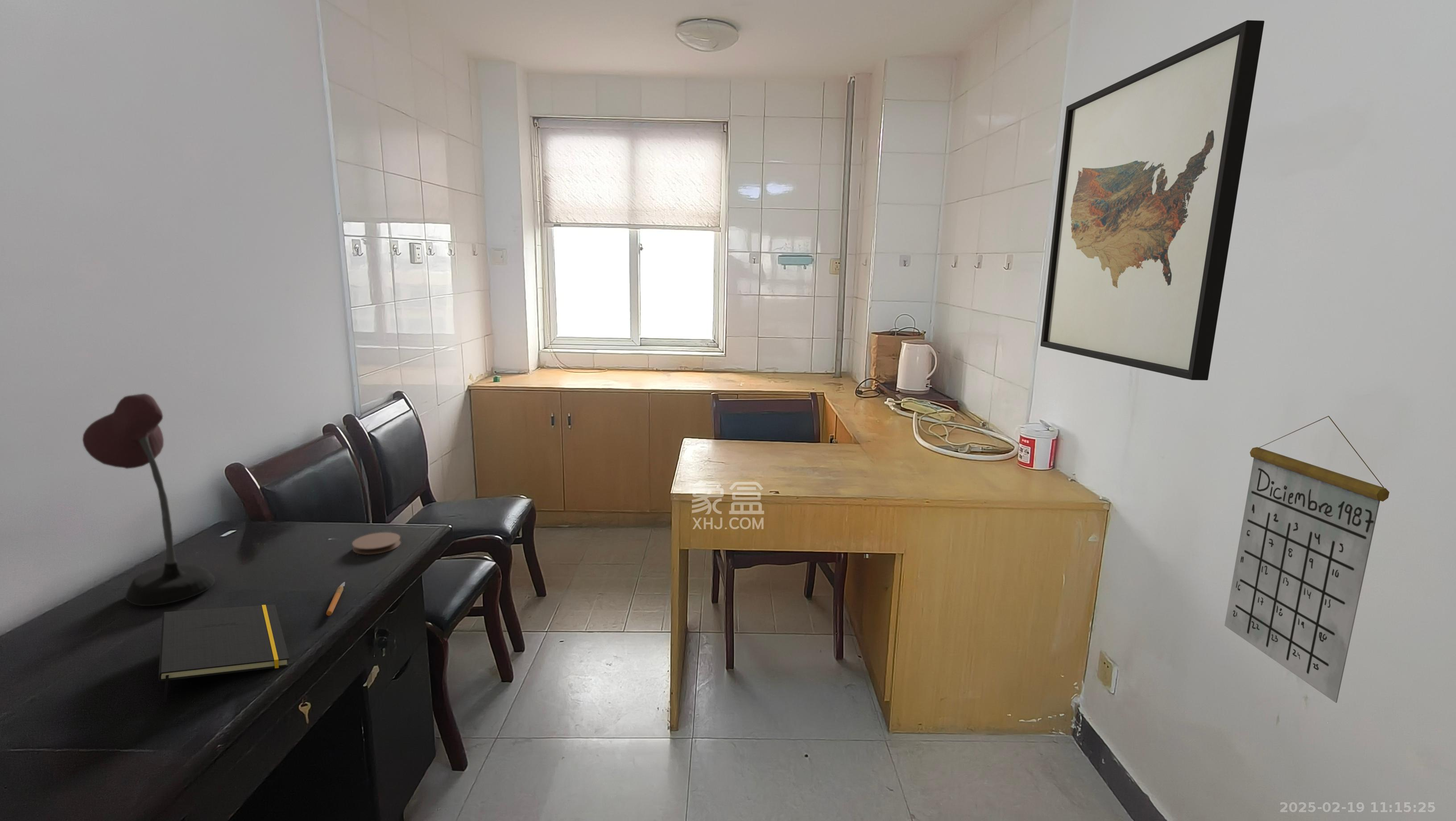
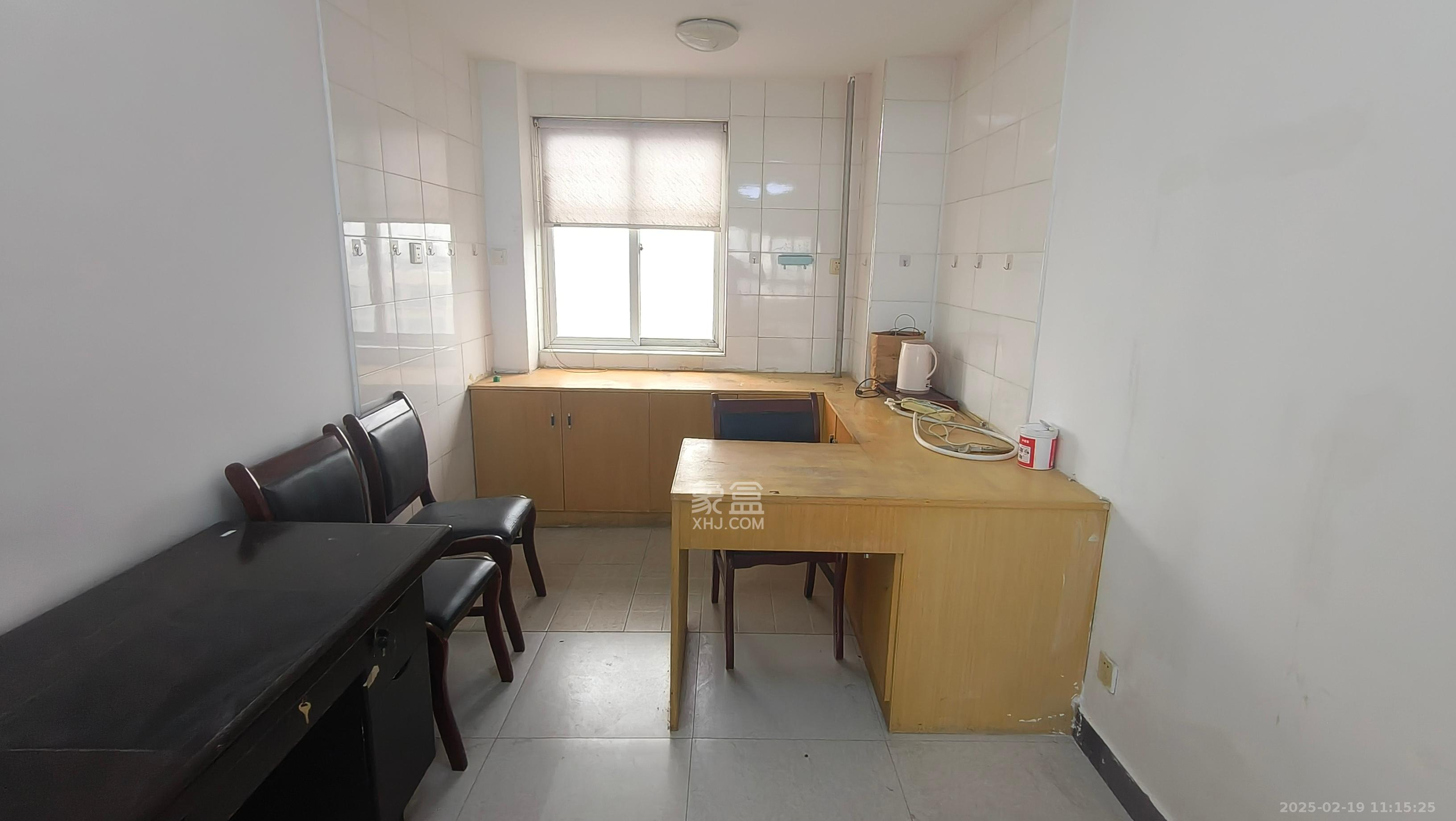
- calendar [1224,415,1390,703]
- coaster [352,532,401,555]
- desk lamp [82,393,215,606]
- craft knife [326,581,345,616]
- notepad [158,604,290,703]
- wall art [1040,20,1265,381]
